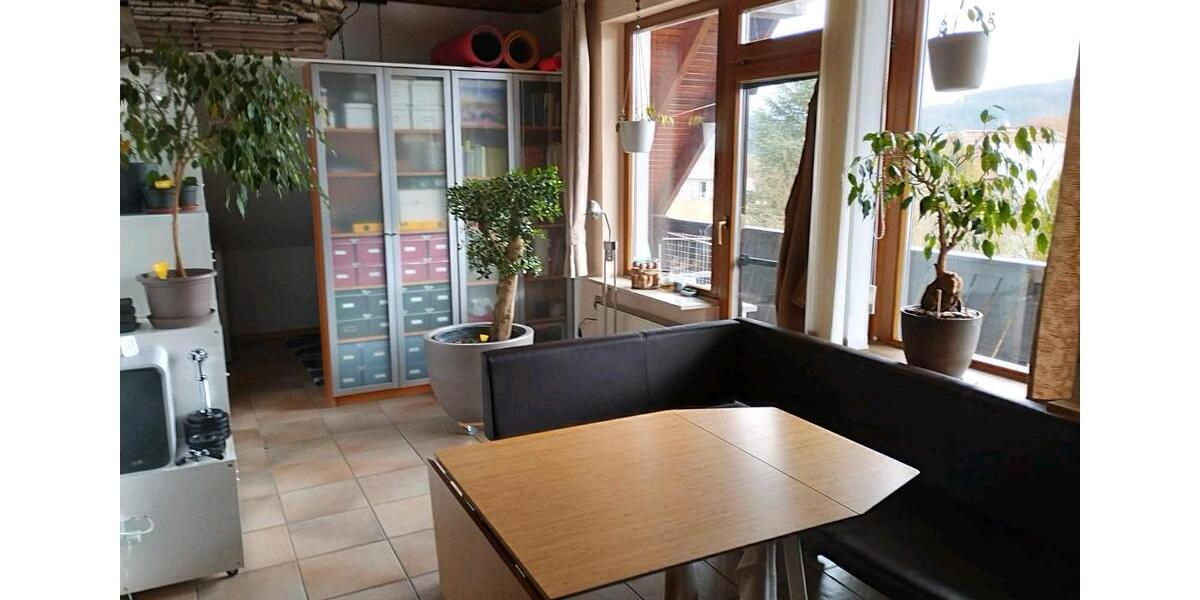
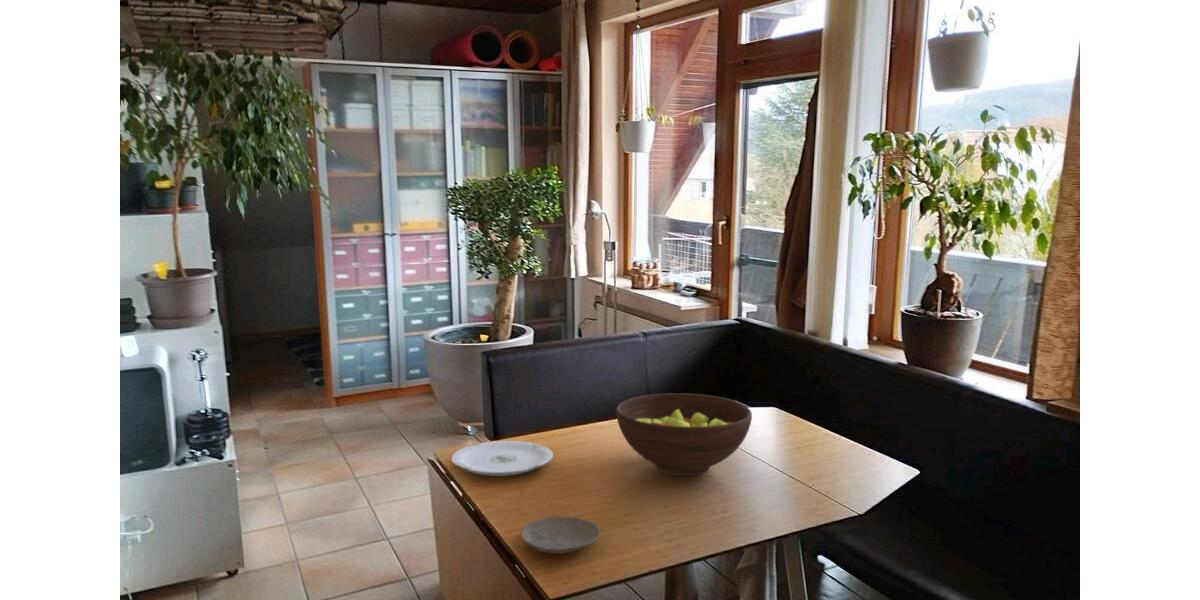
+ fruit bowl [615,392,753,477]
+ plate [450,440,554,477]
+ plate [520,515,601,555]
